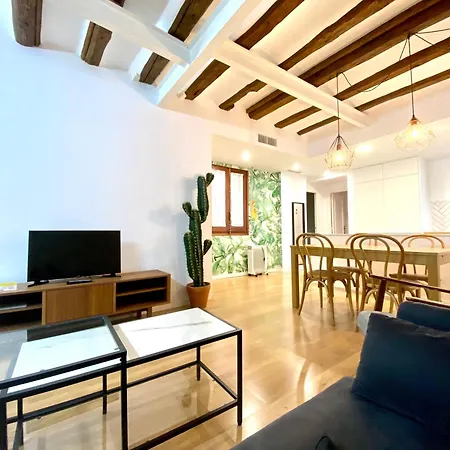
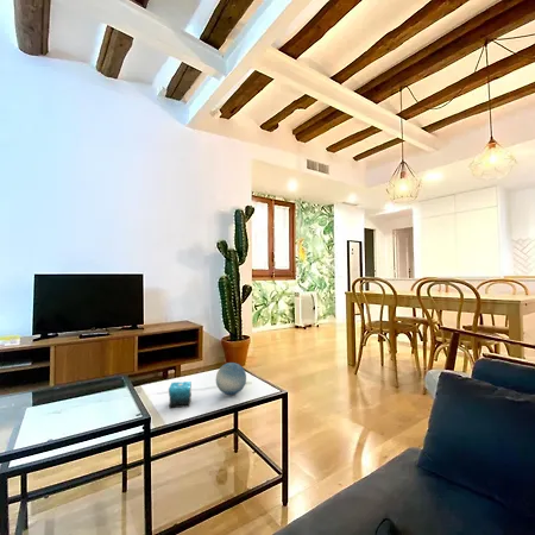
+ decorative ball [215,361,247,396]
+ candle [168,380,193,410]
